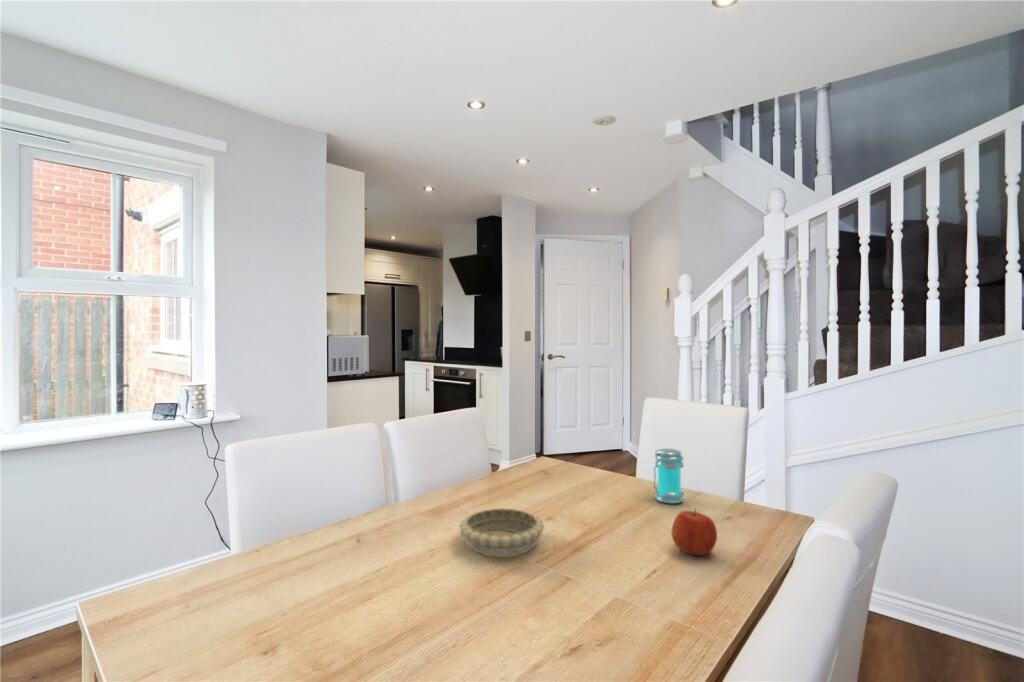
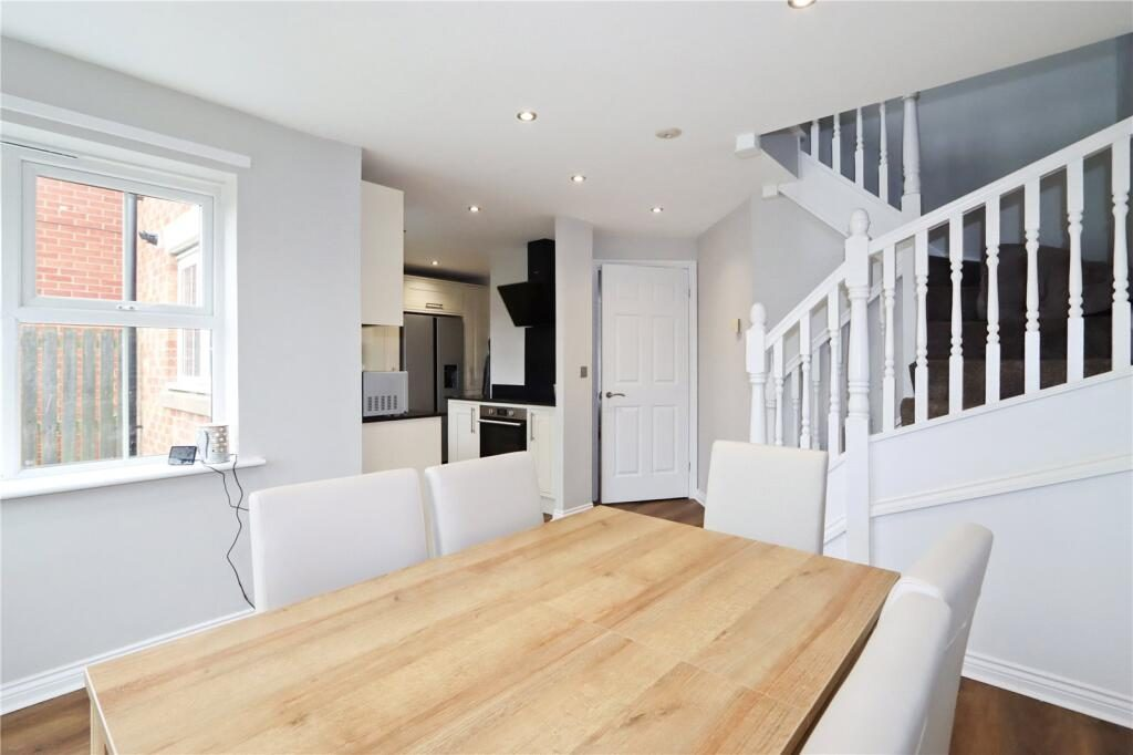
- decorative bowl [458,507,545,558]
- jar [653,447,685,504]
- apple [670,507,718,556]
